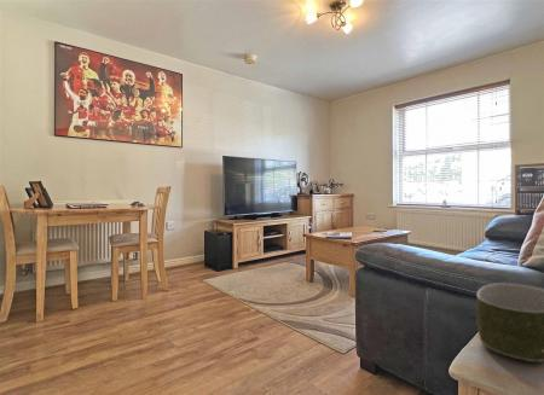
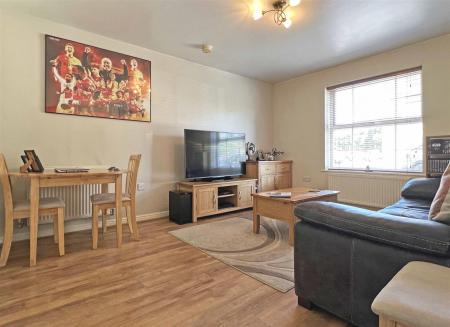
- bowl [475,283,544,362]
